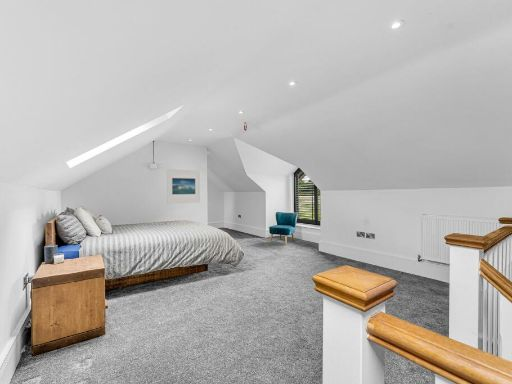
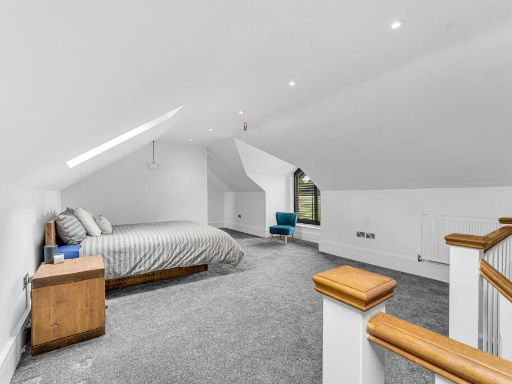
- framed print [166,168,201,205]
